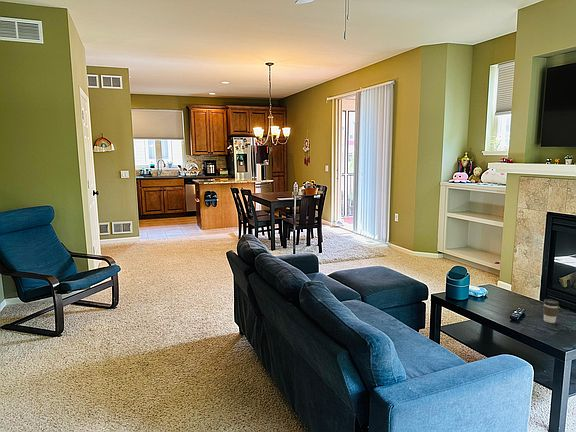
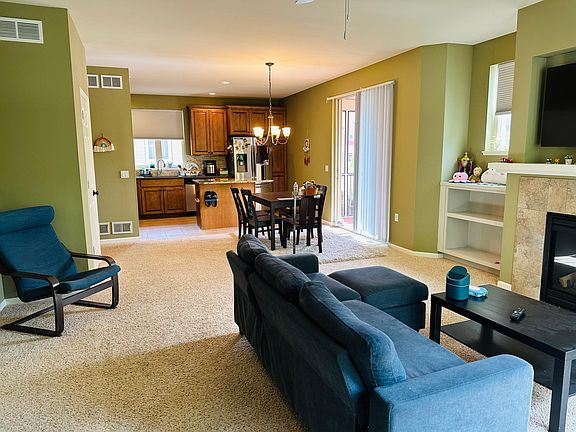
- coffee cup [542,298,560,324]
